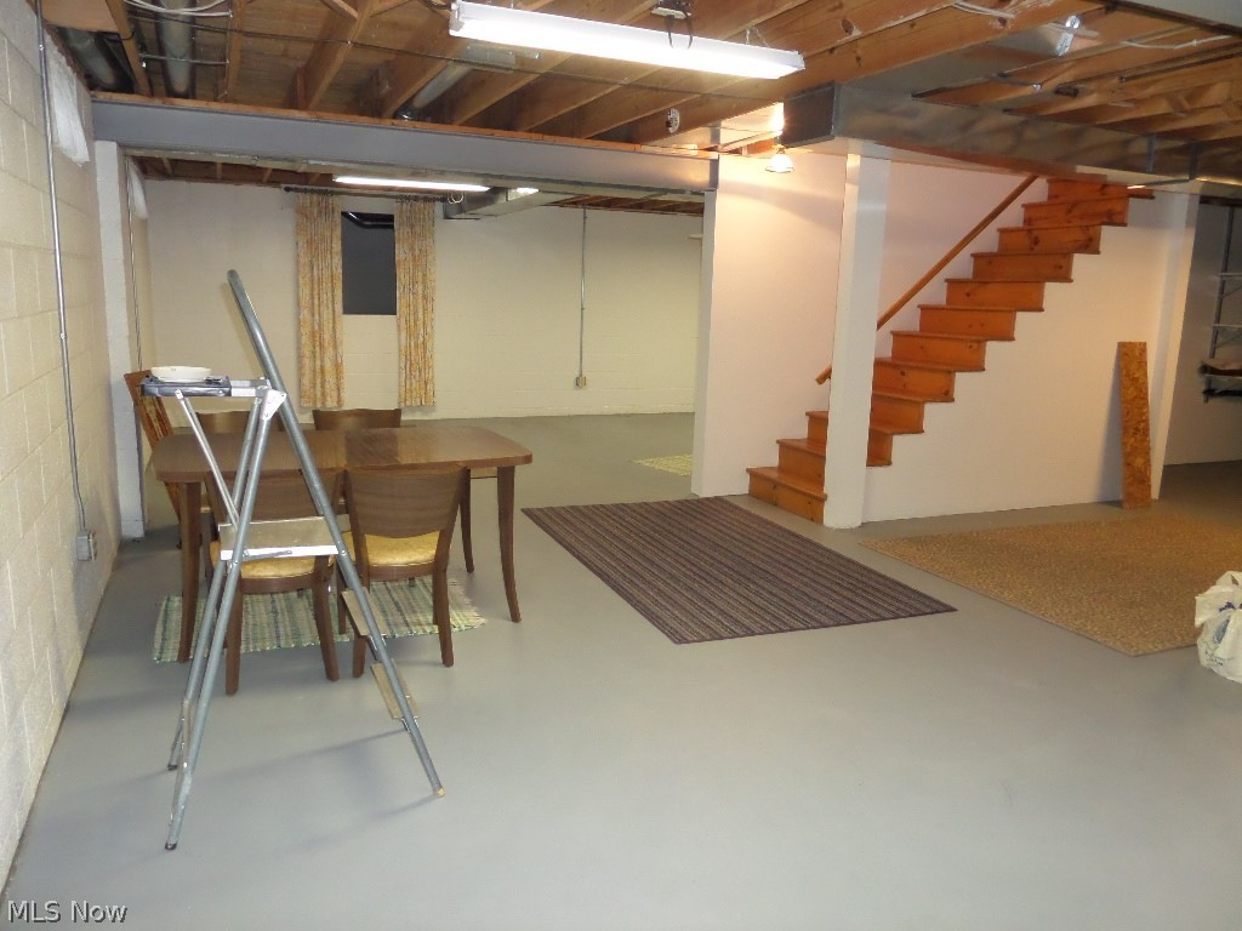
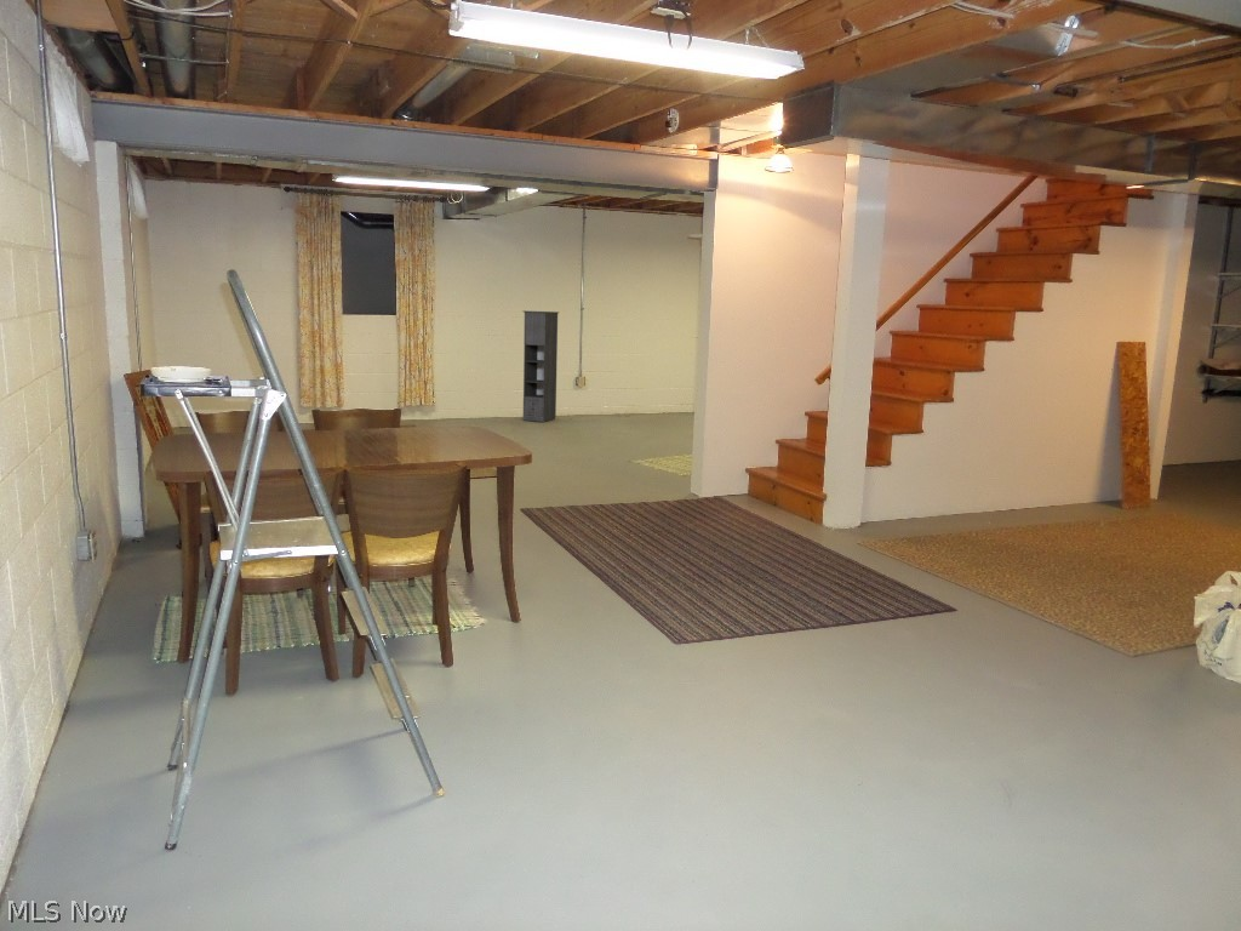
+ storage cabinet [521,309,560,423]
